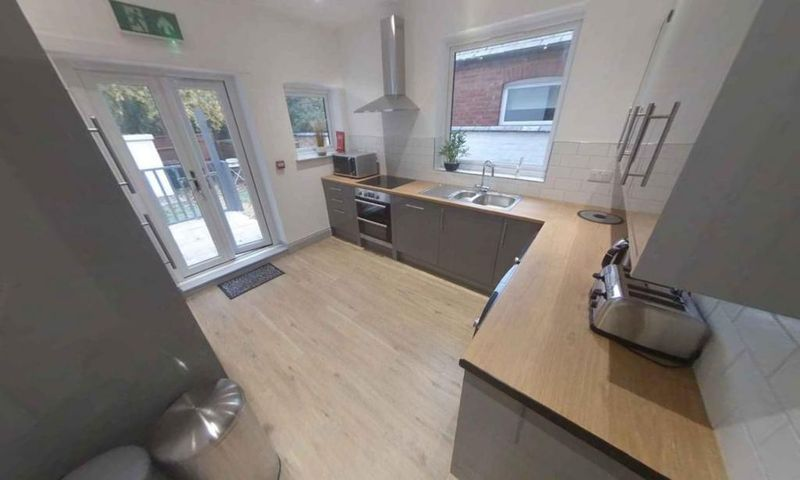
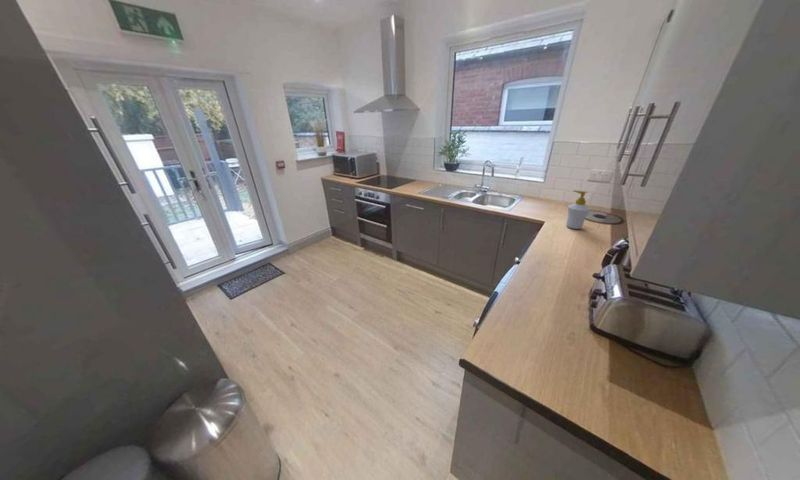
+ soap bottle [565,189,592,230]
